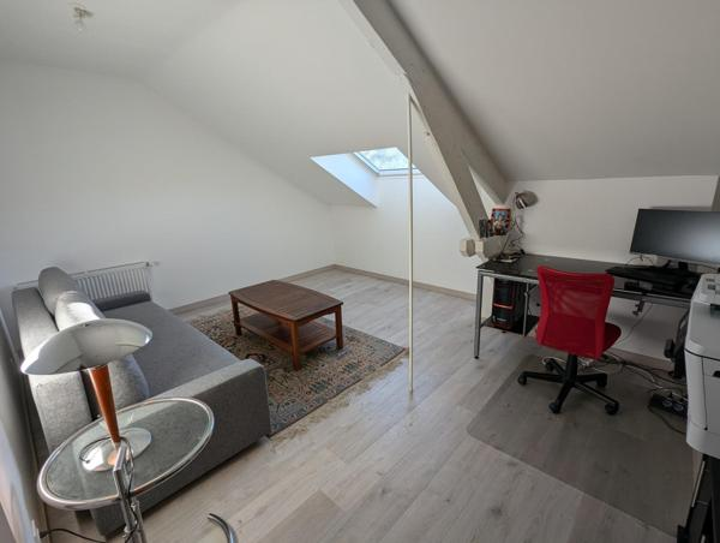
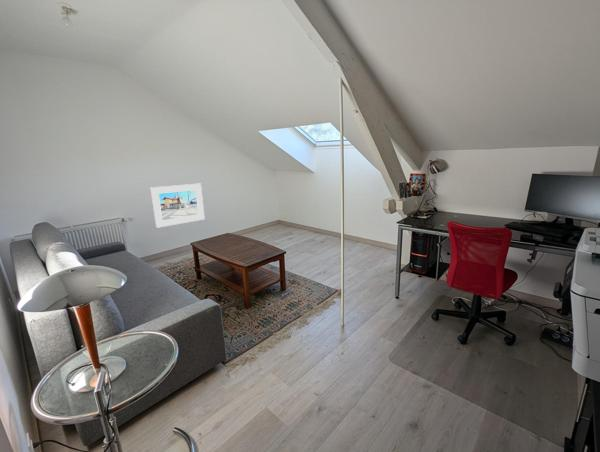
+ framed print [150,183,206,229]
